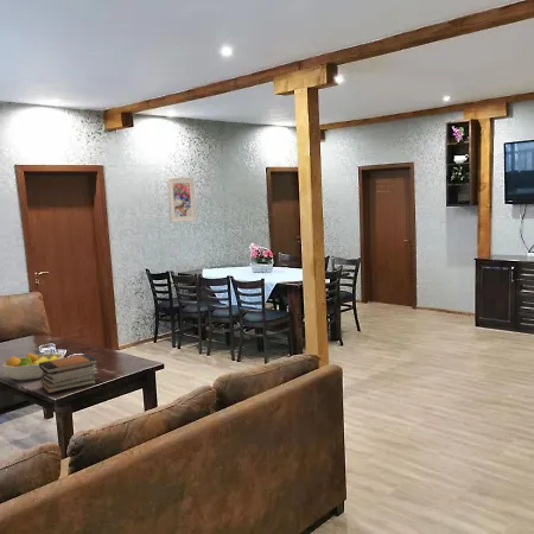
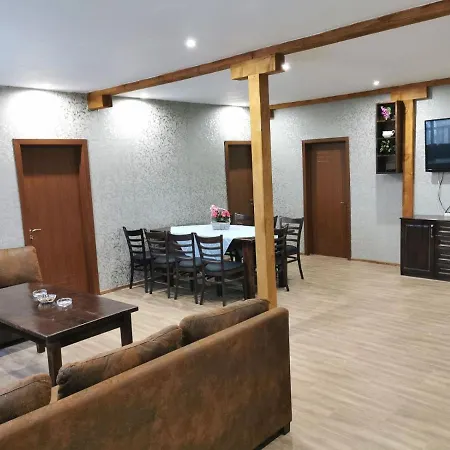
- fruit bowl [1,351,65,382]
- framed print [166,177,197,223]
- book stack [39,352,98,394]
